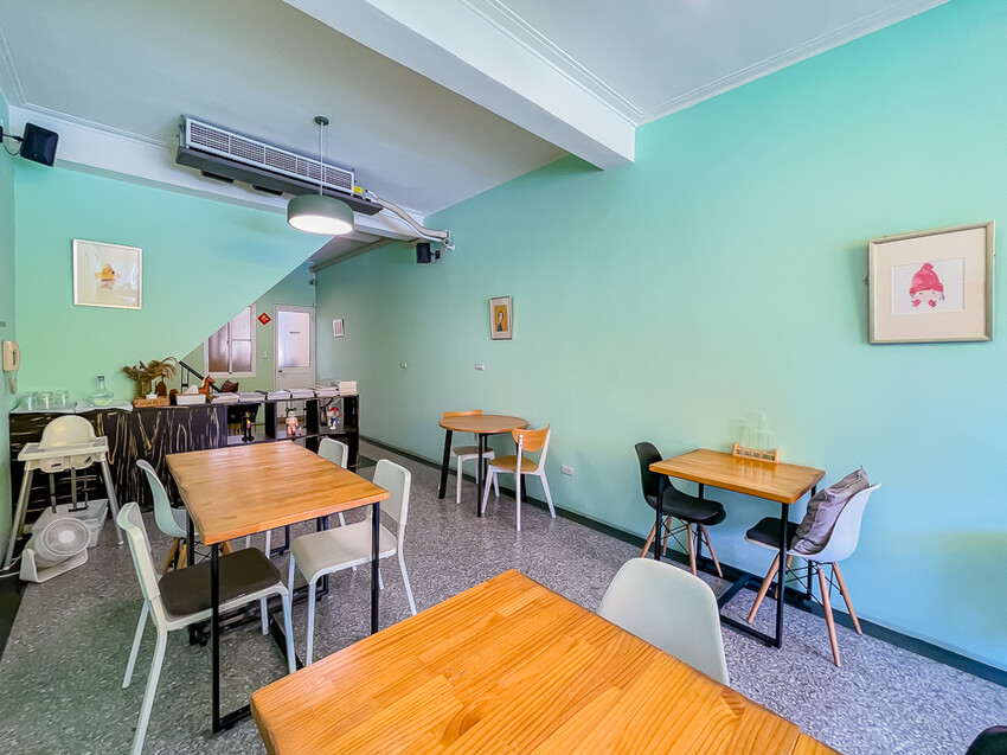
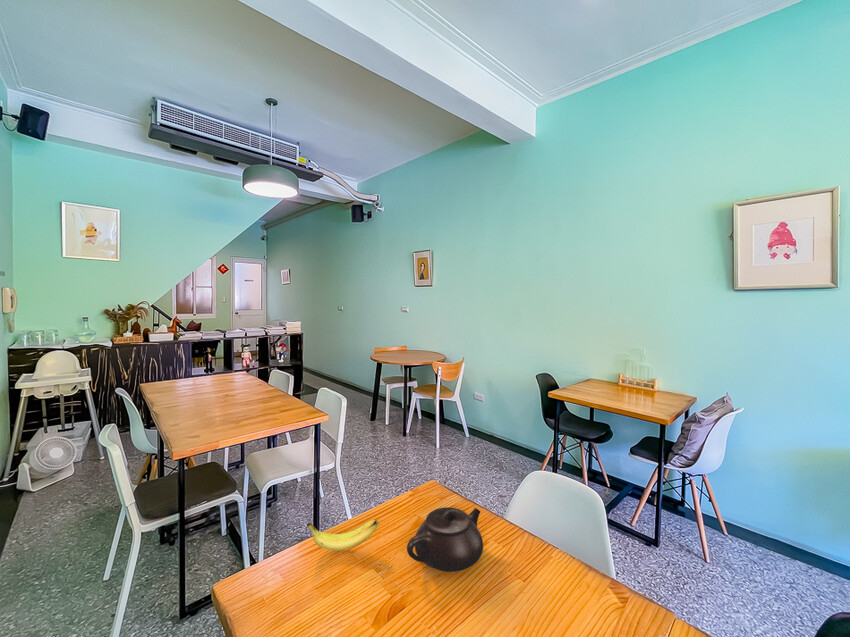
+ teapot [406,506,484,573]
+ banana [306,519,379,552]
